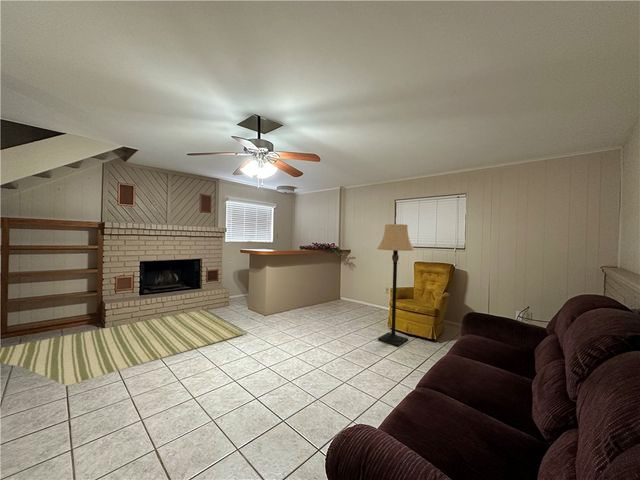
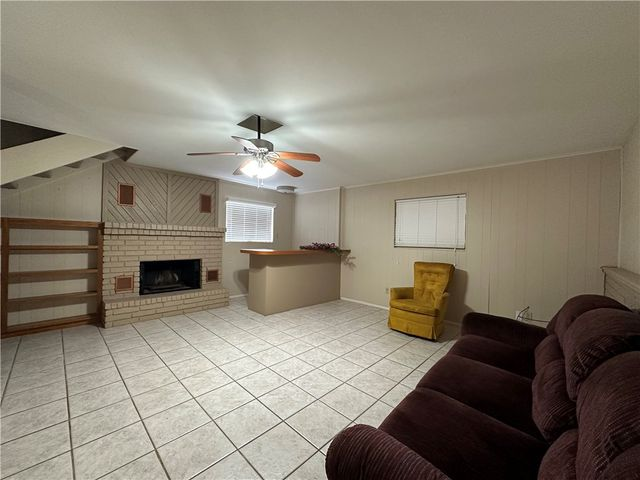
- rug [0,308,249,387]
- lamp [376,223,416,348]
